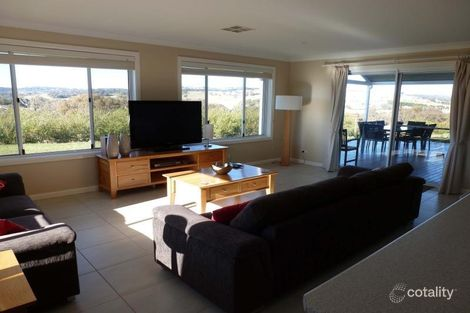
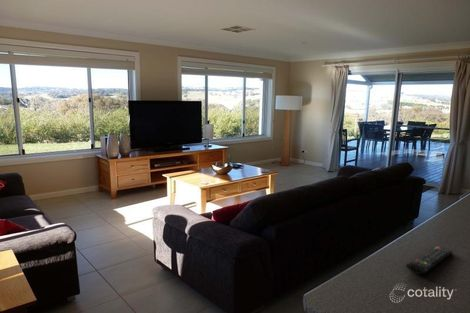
+ remote control [405,245,454,275]
